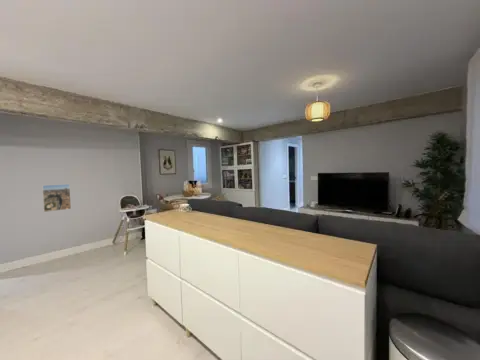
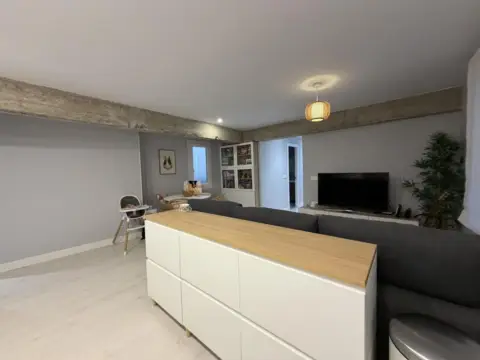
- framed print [41,183,72,213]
